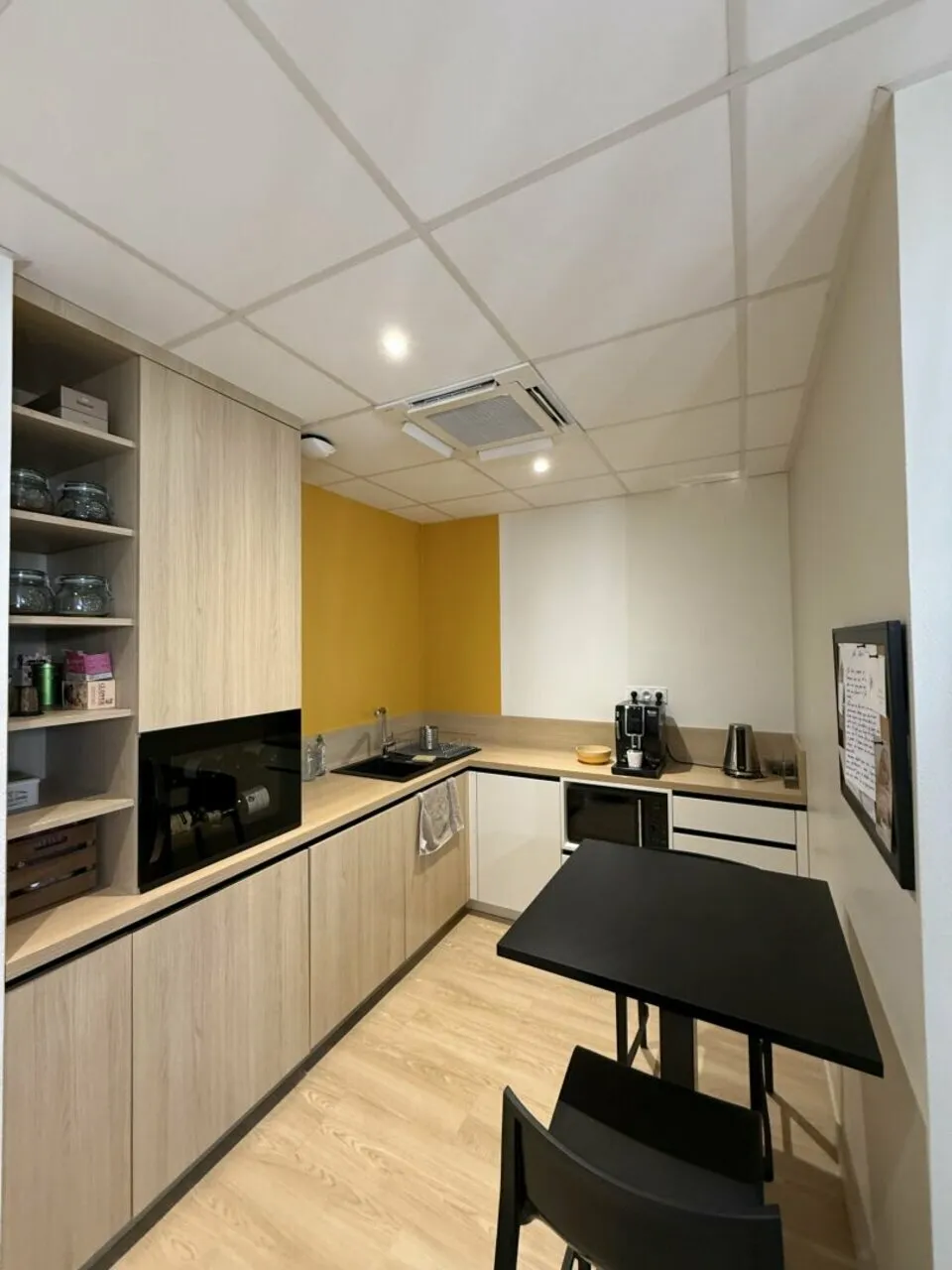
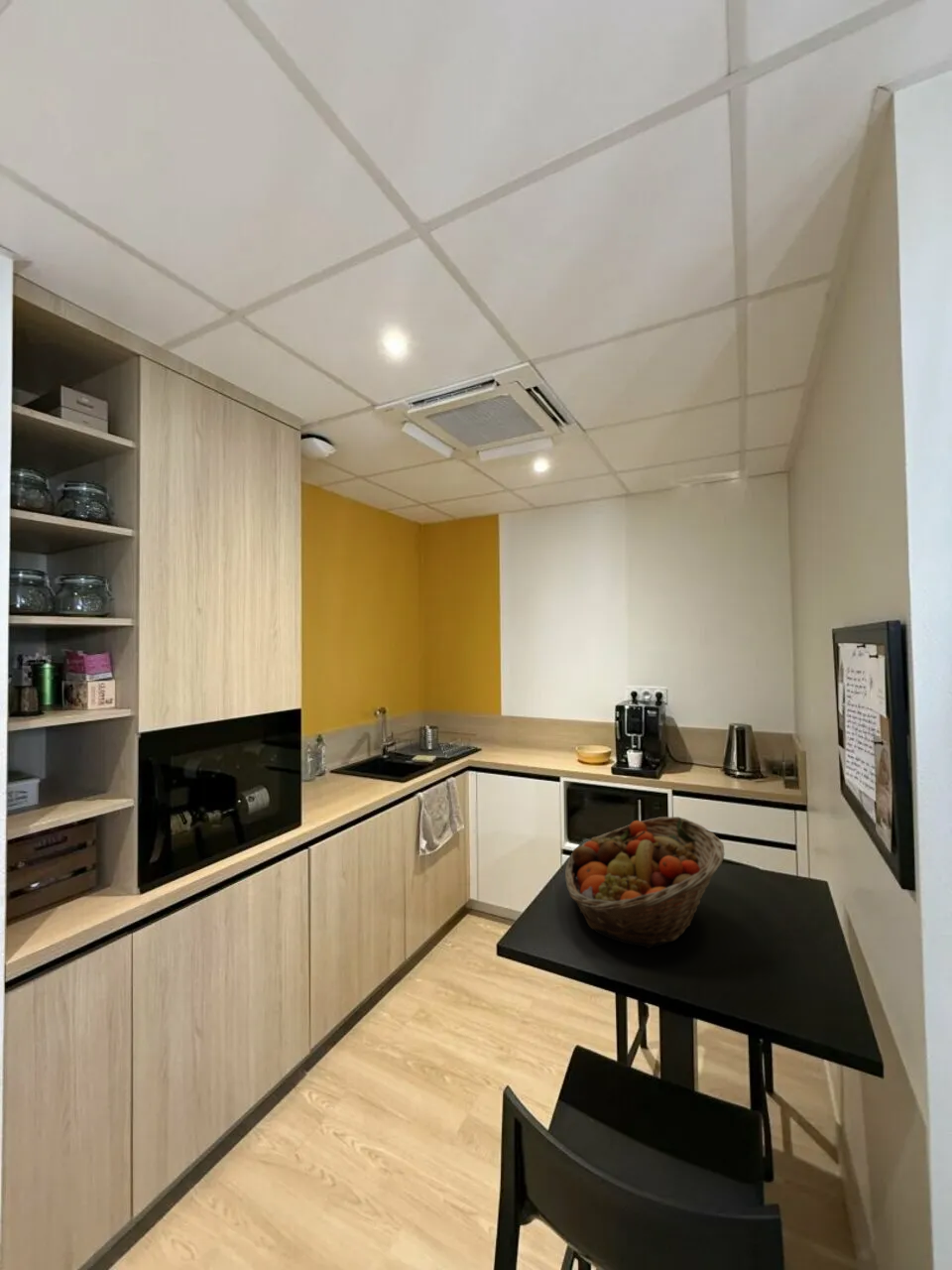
+ fruit basket [564,816,725,950]
